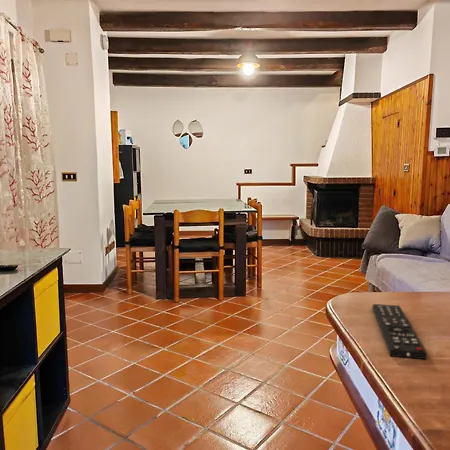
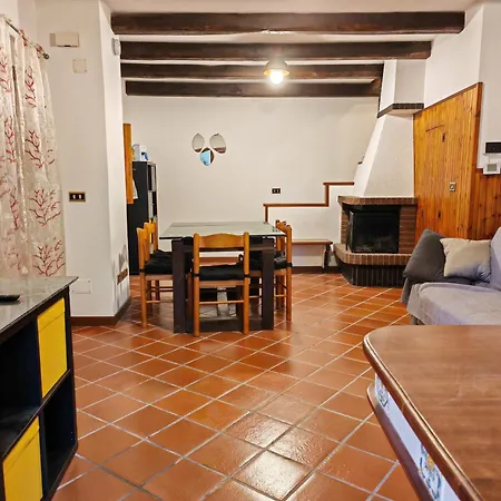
- remote control [371,303,428,360]
